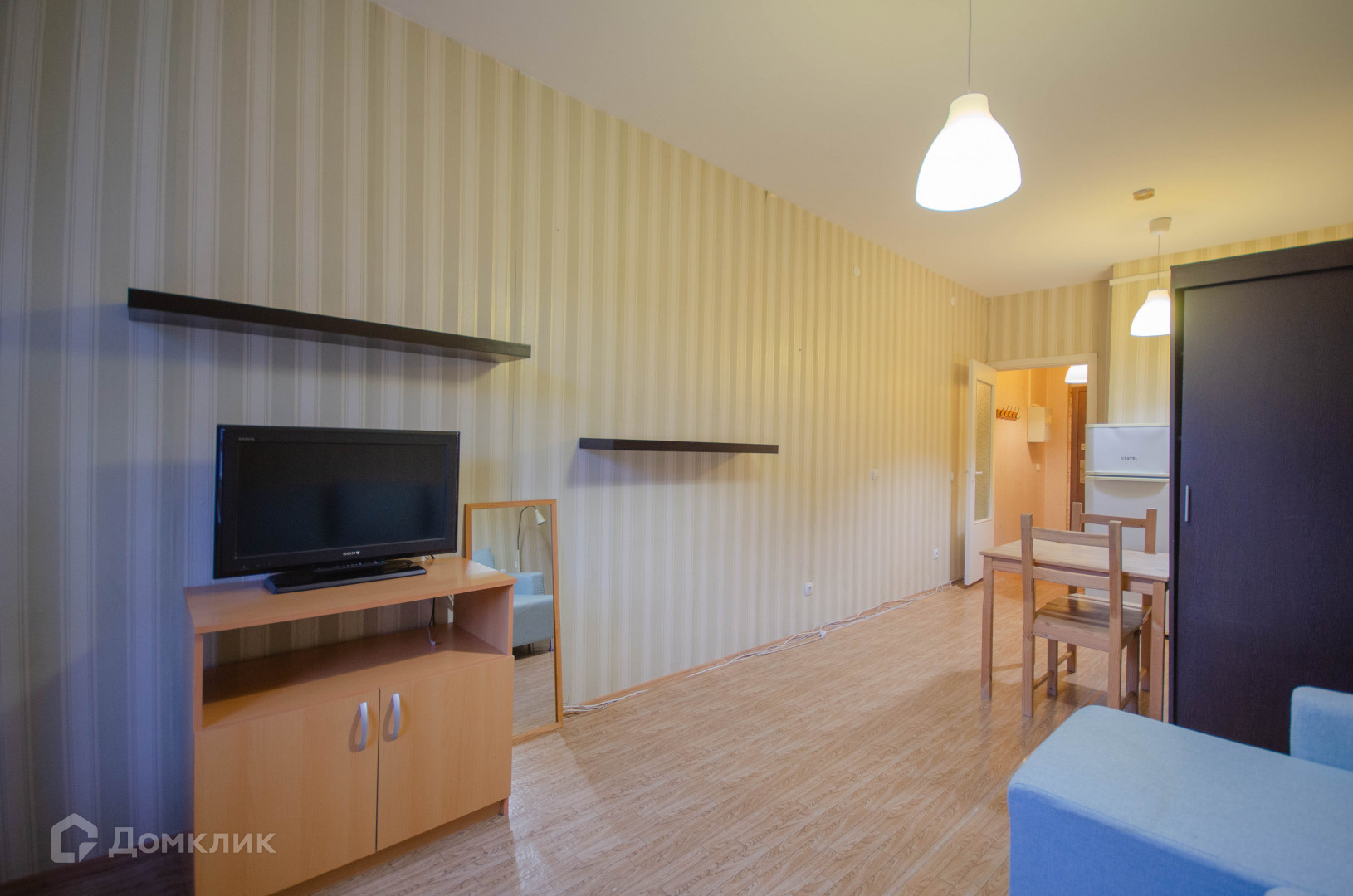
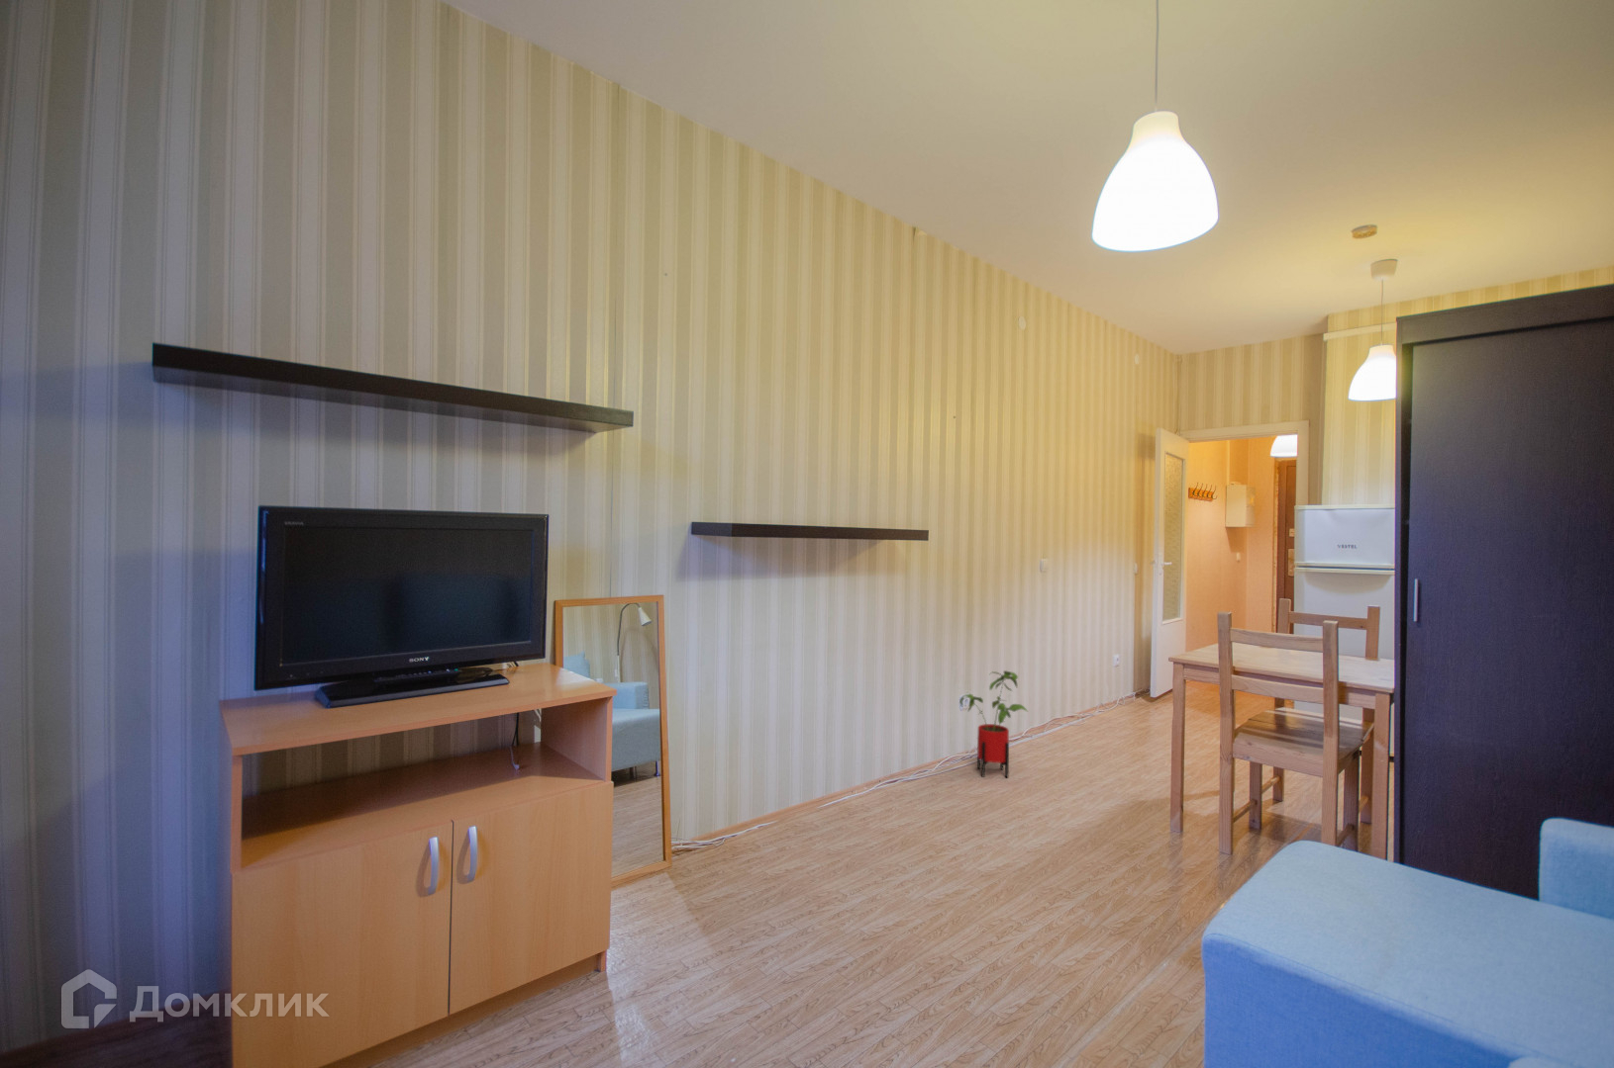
+ house plant [958,670,1028,780]
